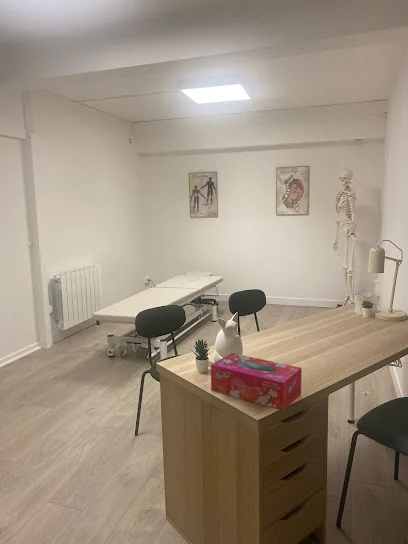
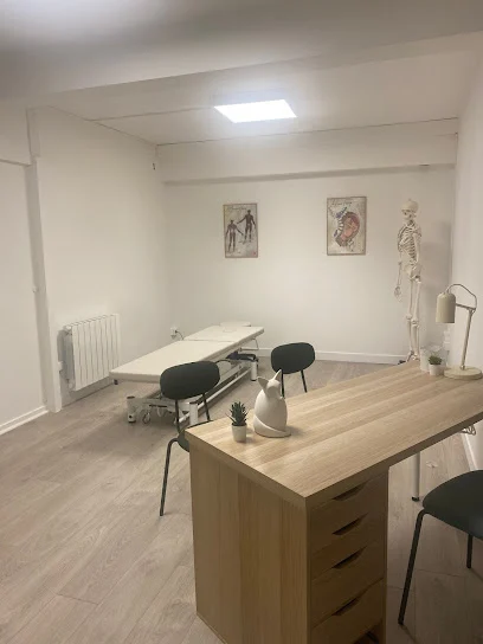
- tissue box [210,352,303,412]
